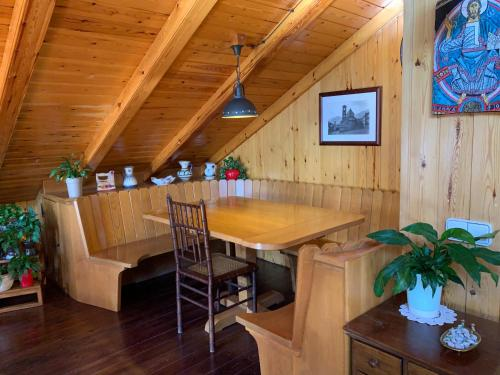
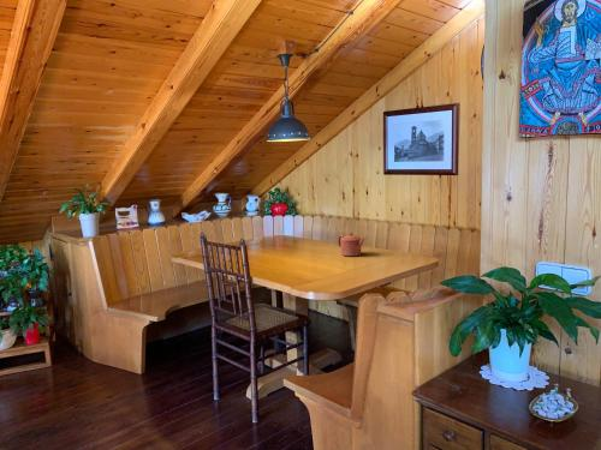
+ teapot [337,230,367,257]
